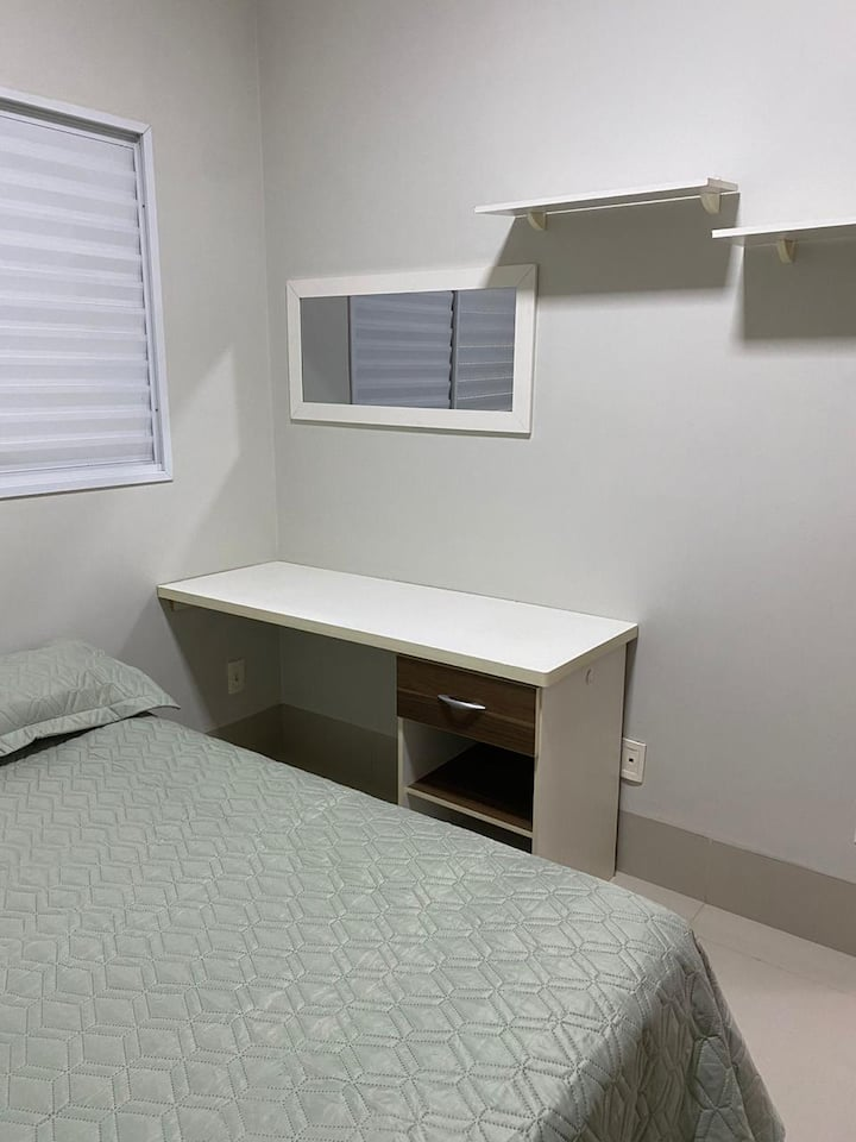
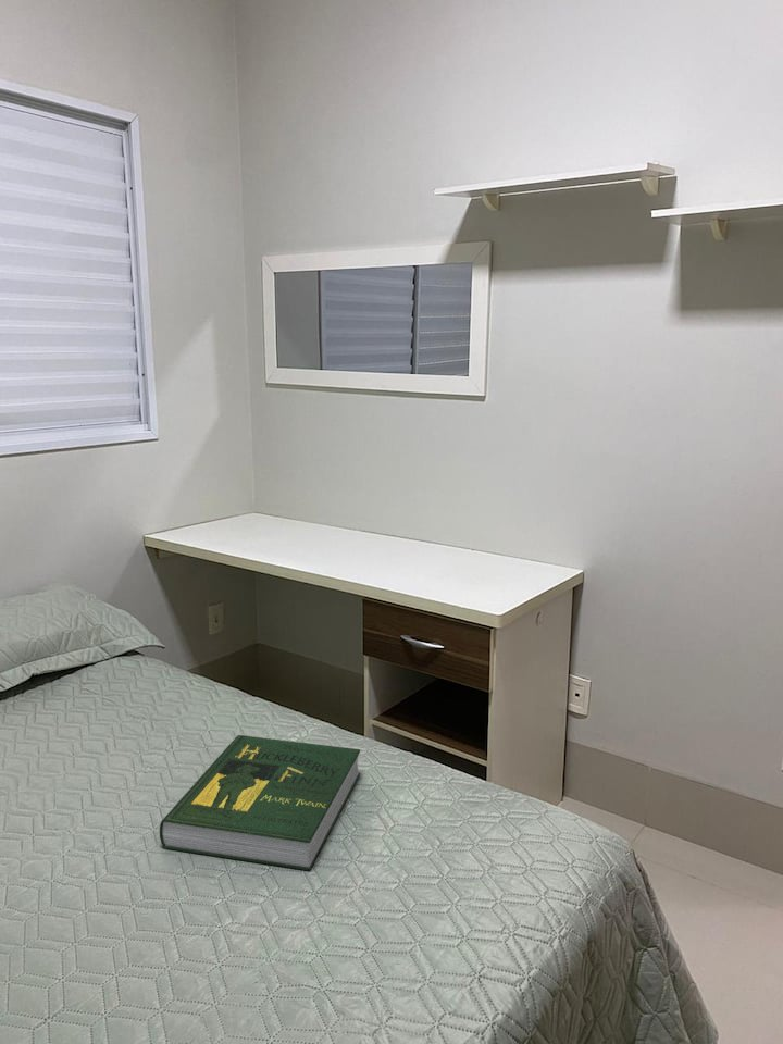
+ book [159,734,361,871]
